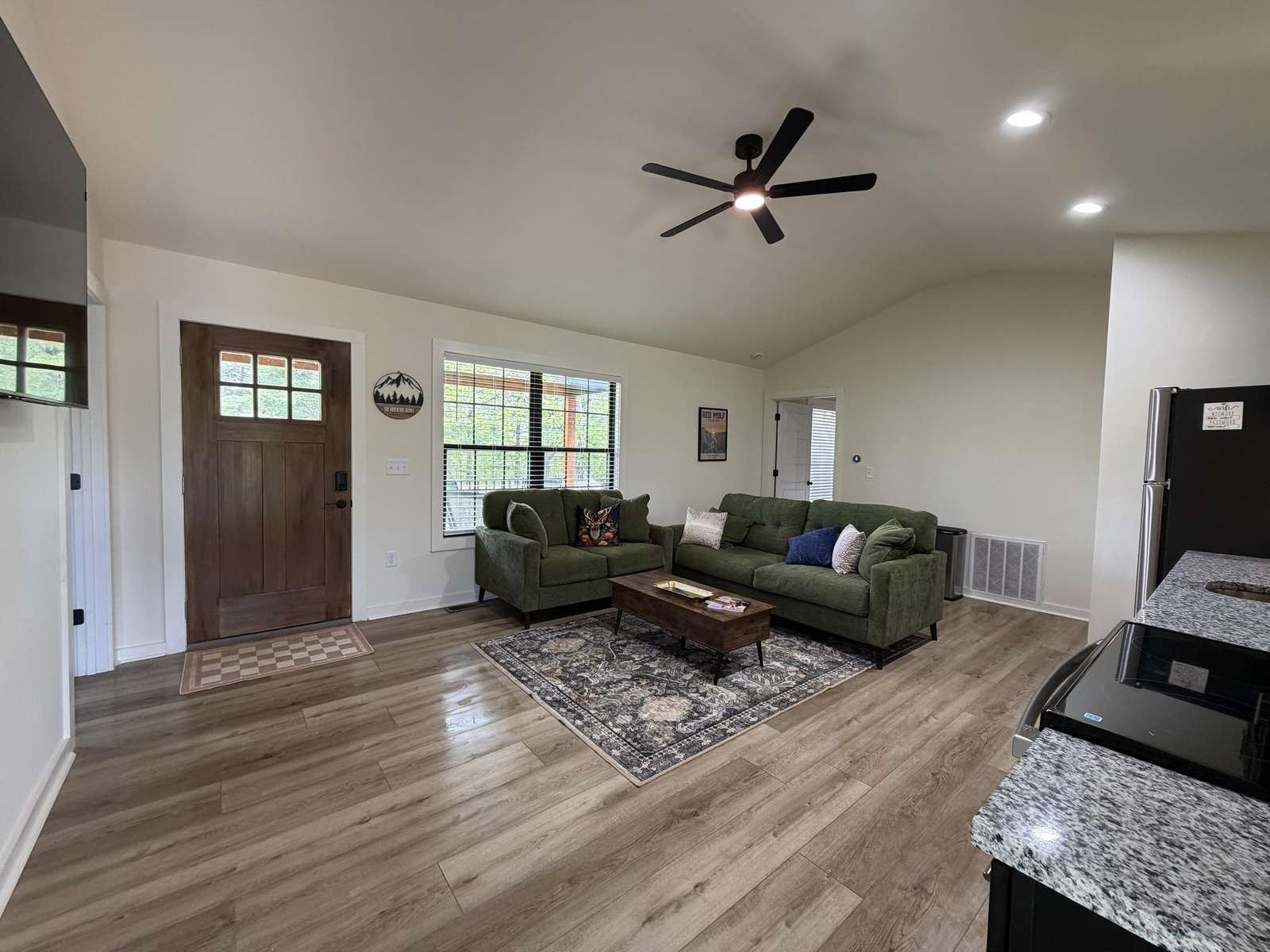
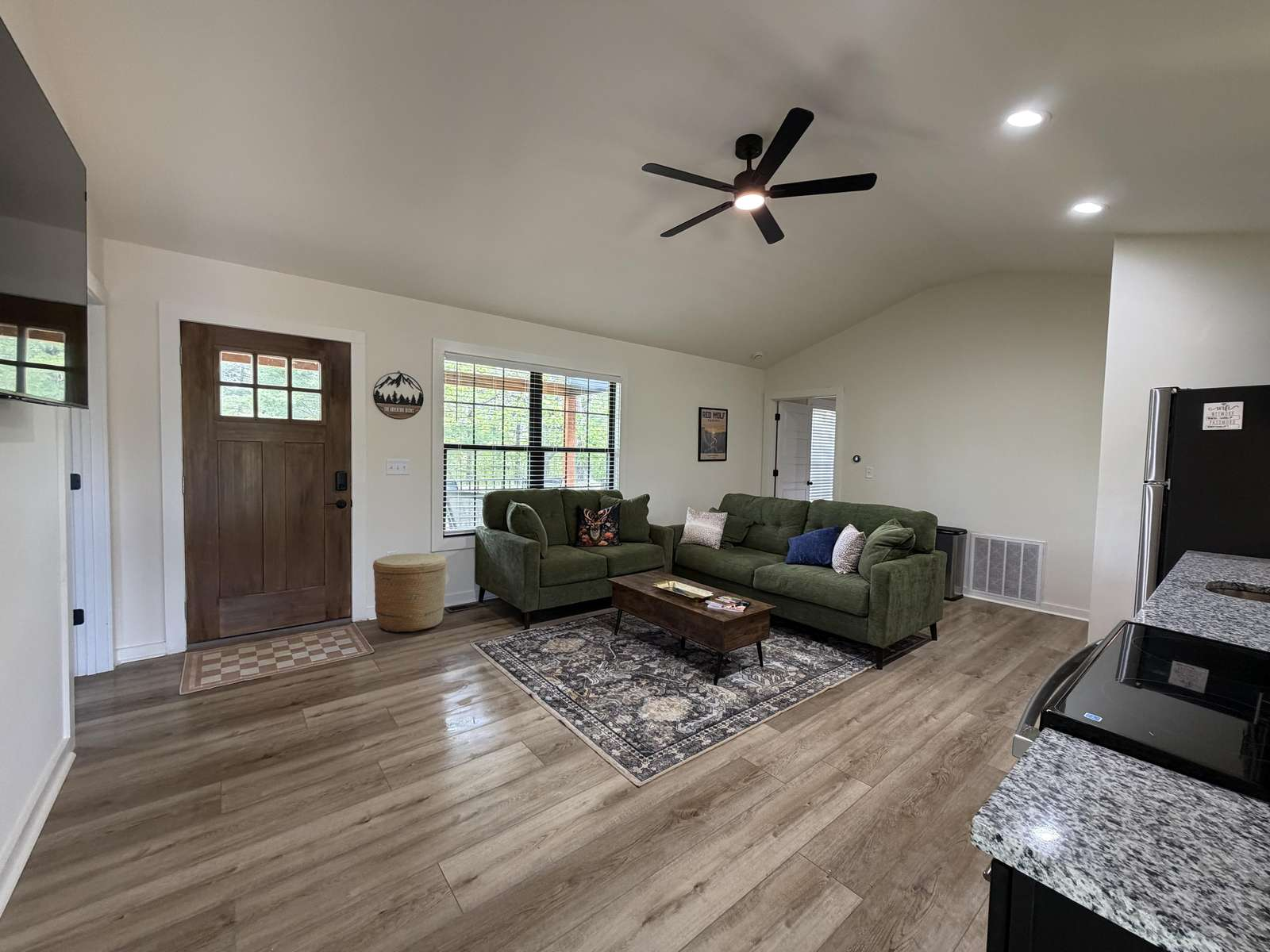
+ basket [372,552,448,633]
